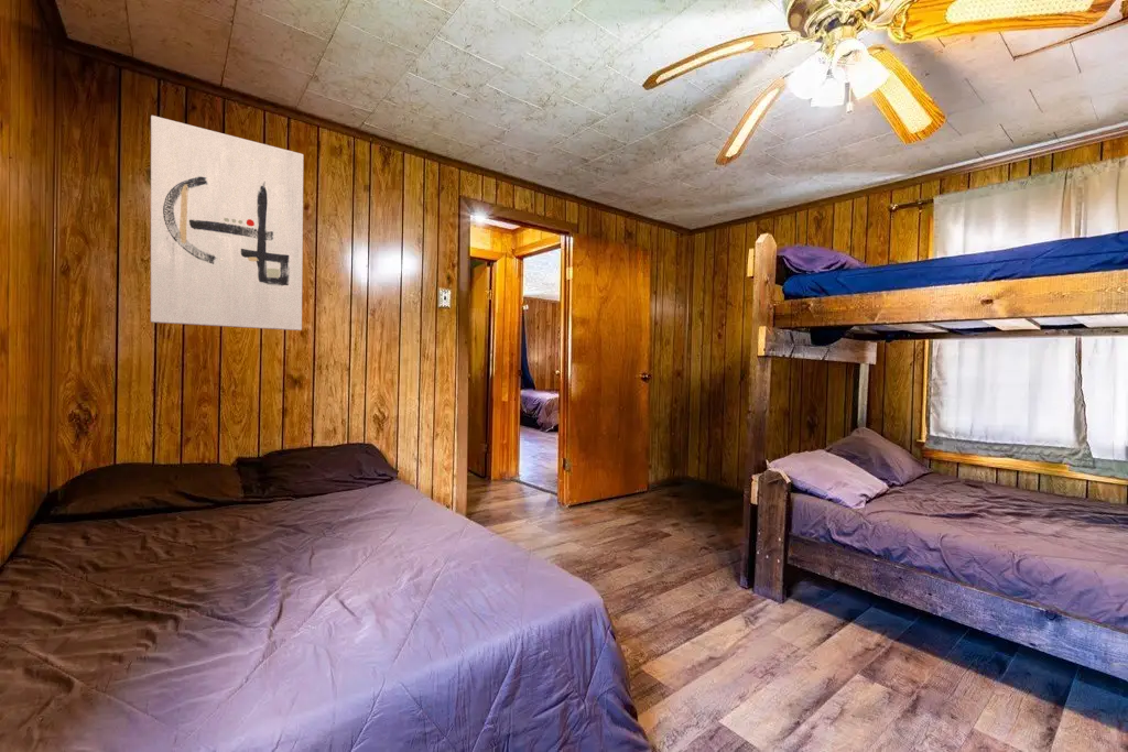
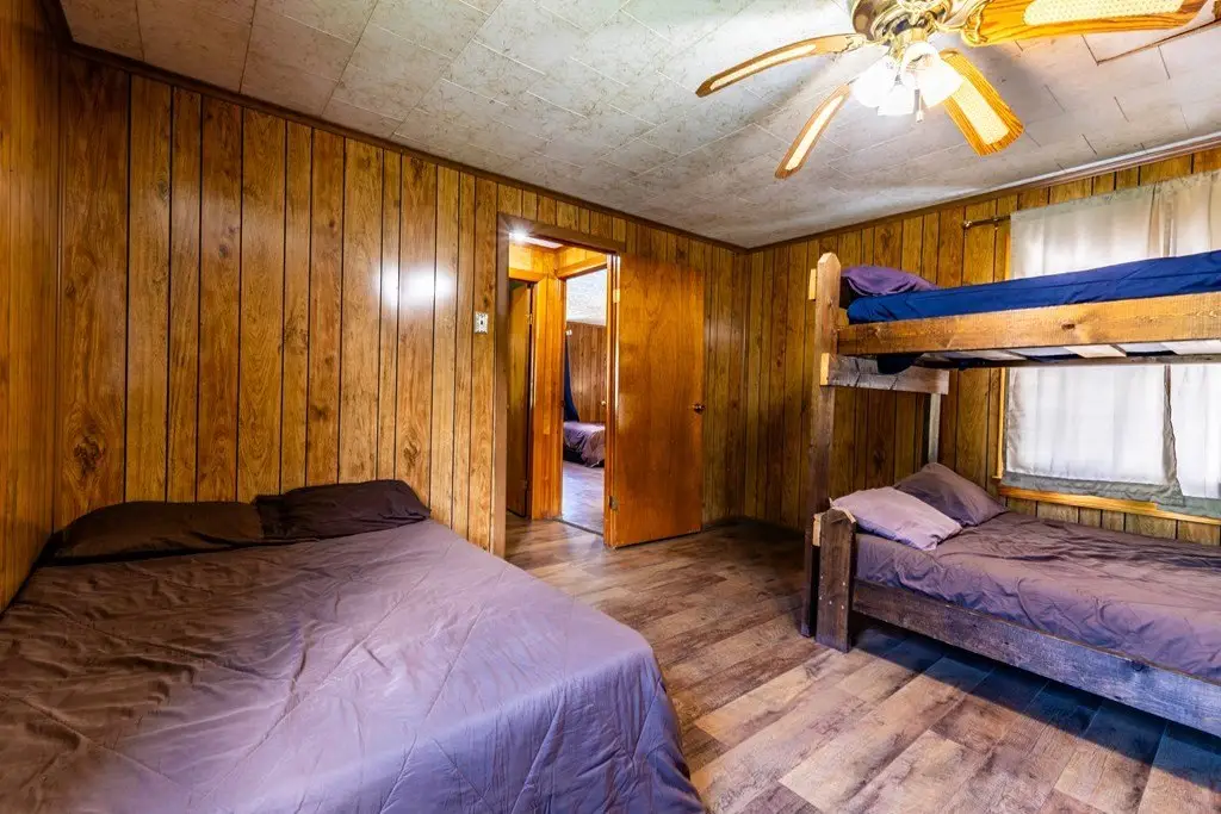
- wall art [150,115,304,331]
